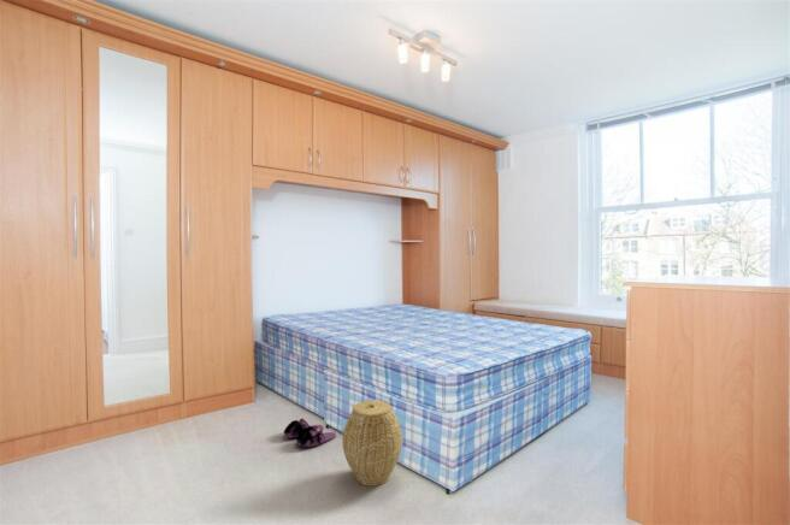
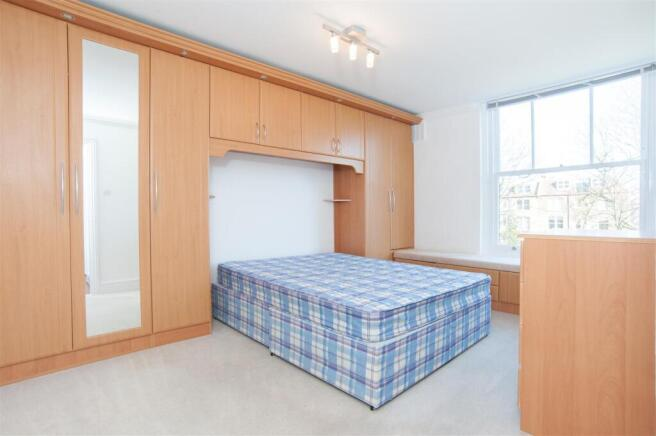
- woven basket [341,399,403,486]
- slippers [283,417,337,448]
